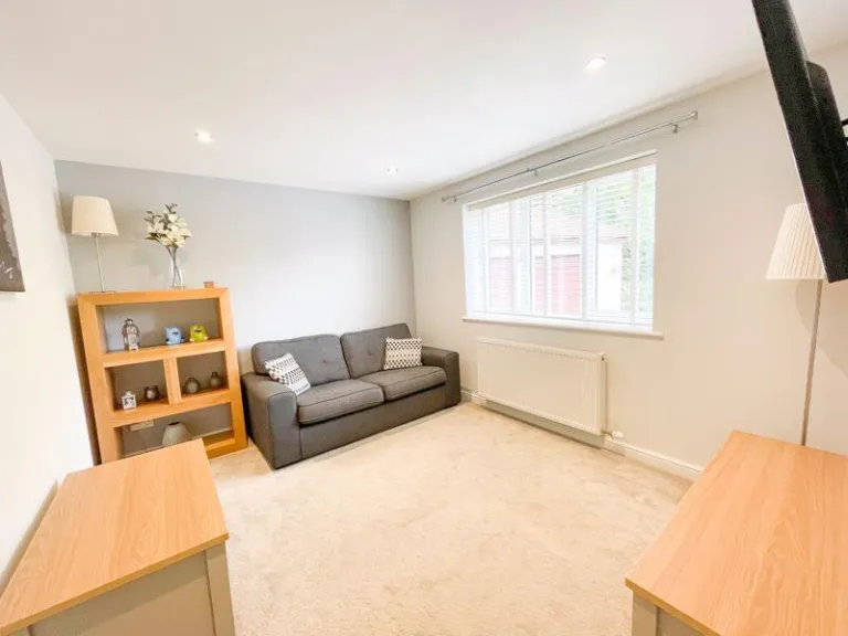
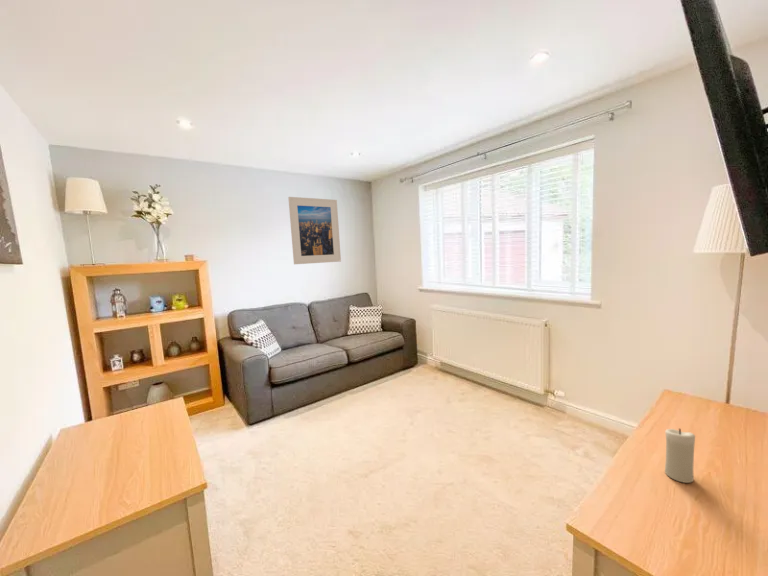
+ candle [664,428,696,484]
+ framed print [287,196,342,265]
